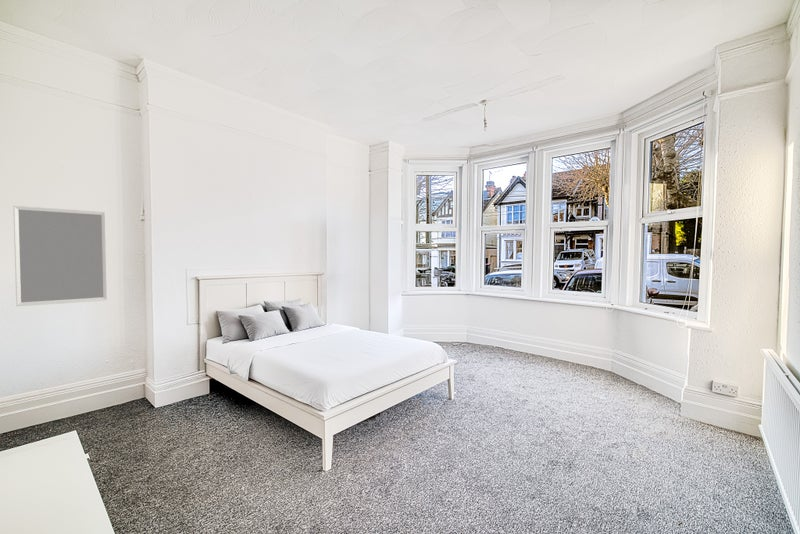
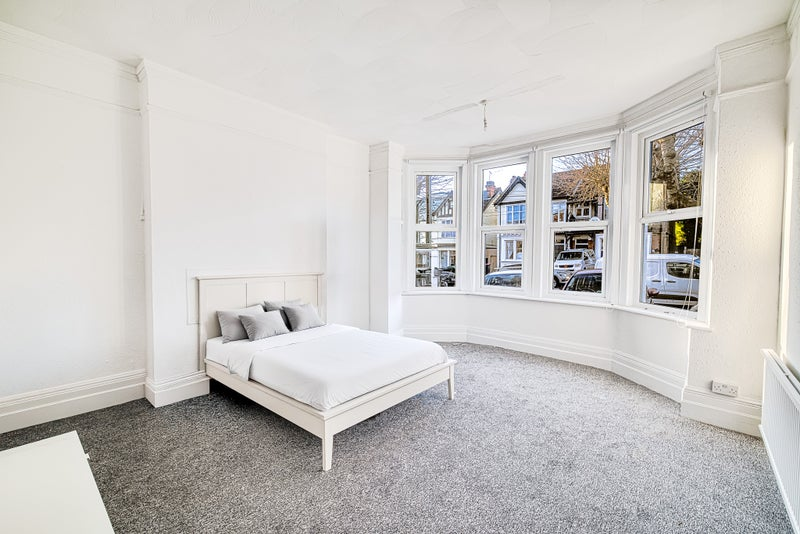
- home mirror [12,205,108,307]
